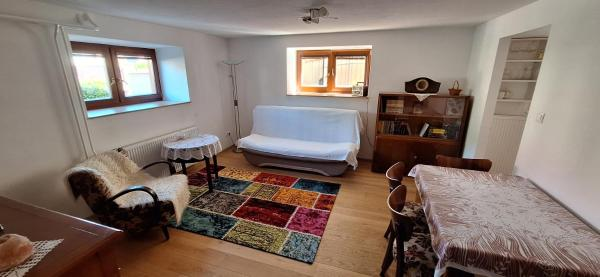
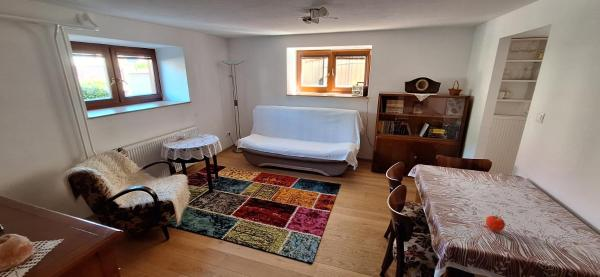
+ fruit [485,215,506,233]
